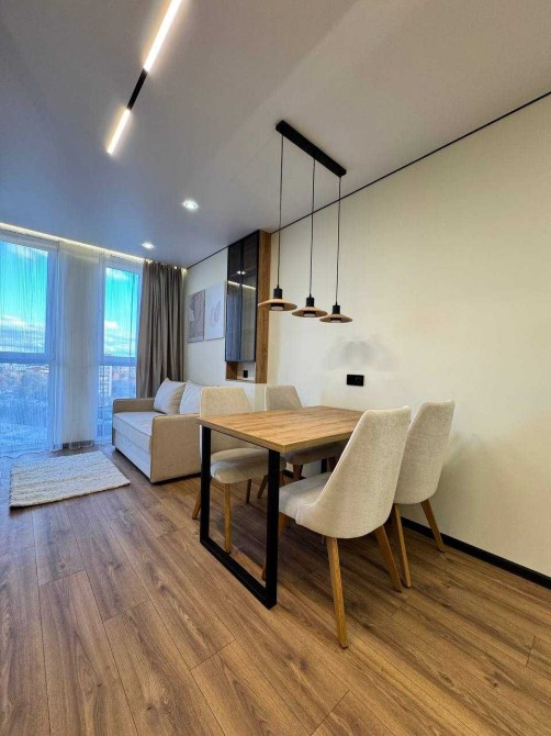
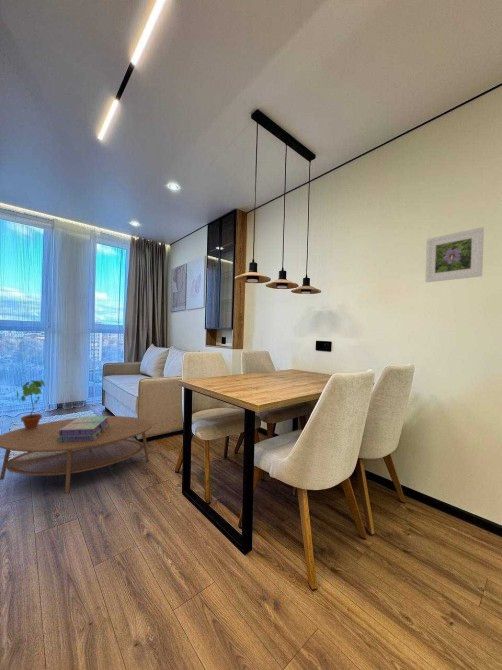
+ coffee table [0,415,154,495]
+ stack of books [57,415,110,442]
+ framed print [424,226,485,283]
+ potted plant [16,379,46,430]
